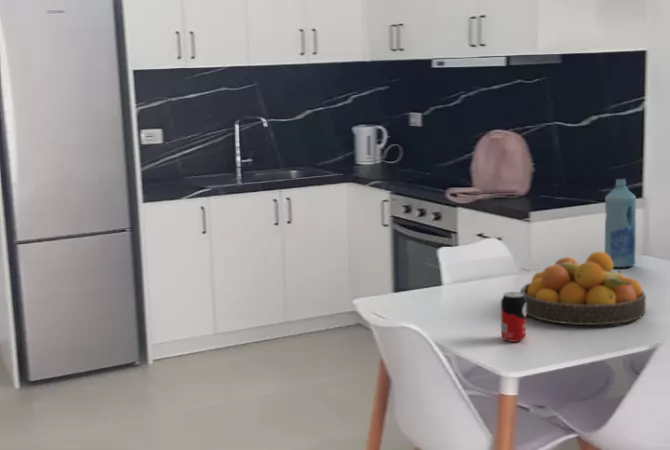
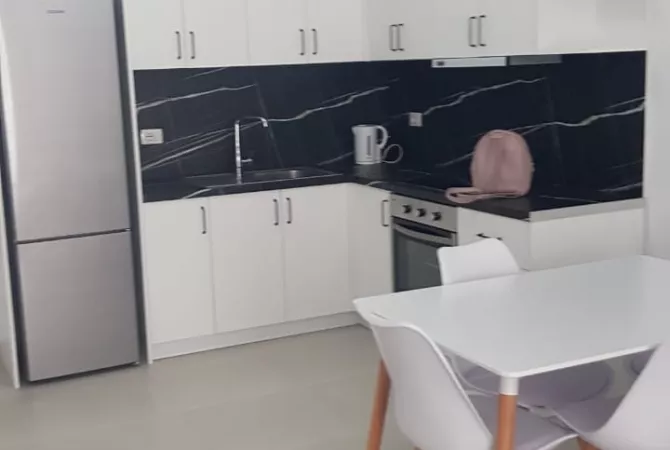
- fruit bowl [519,251,647,326]
- bottle [604,178,637,268]
- beverage can [500,291,527,343]
